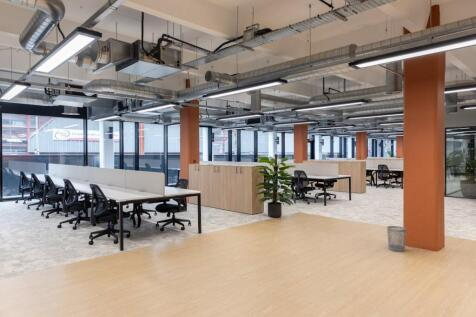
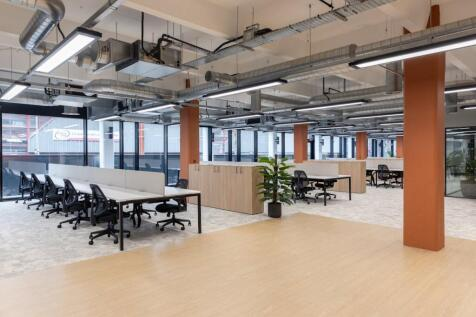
- wastebasket [386,225,407,252]
